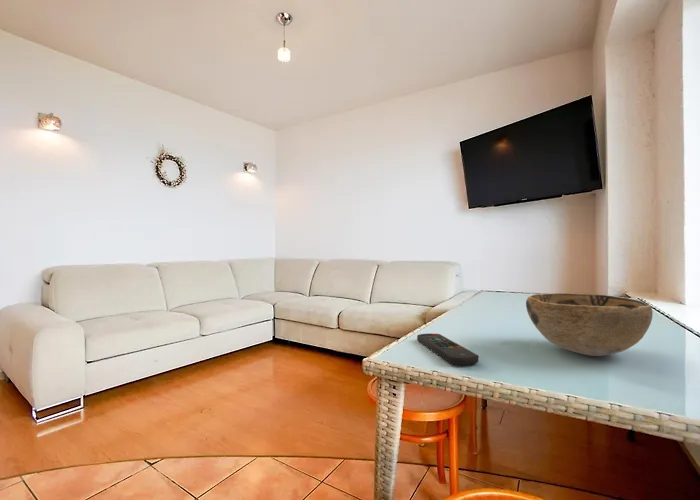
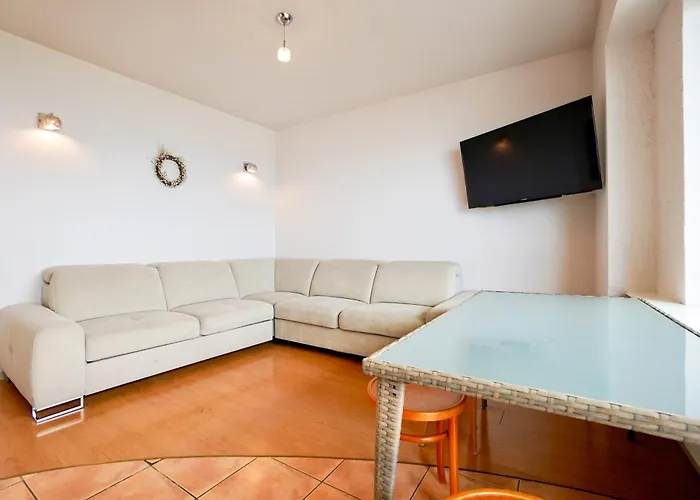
- remote control [416,333,479,366]
- decorative bowl [525,292,654,357]
